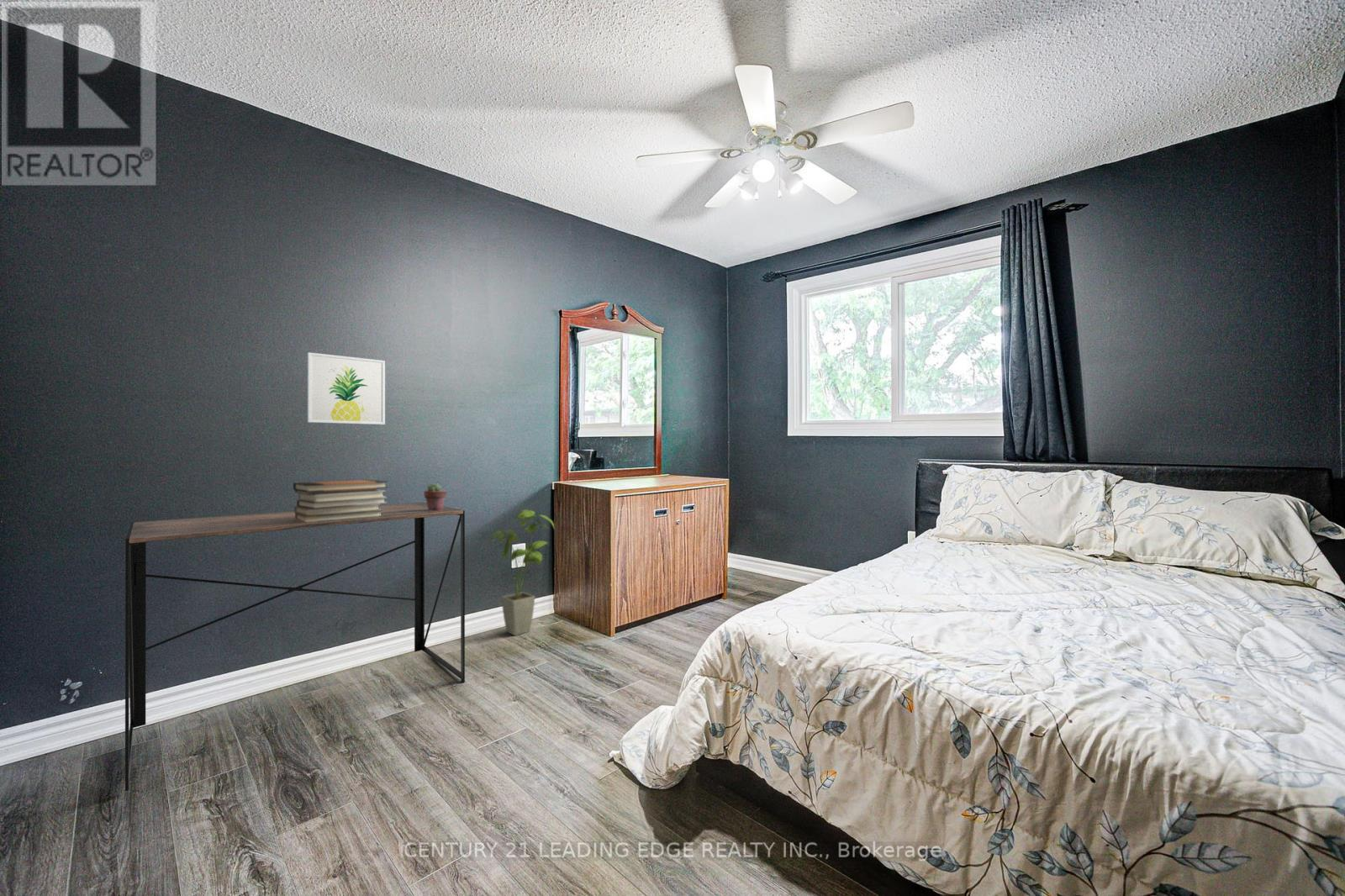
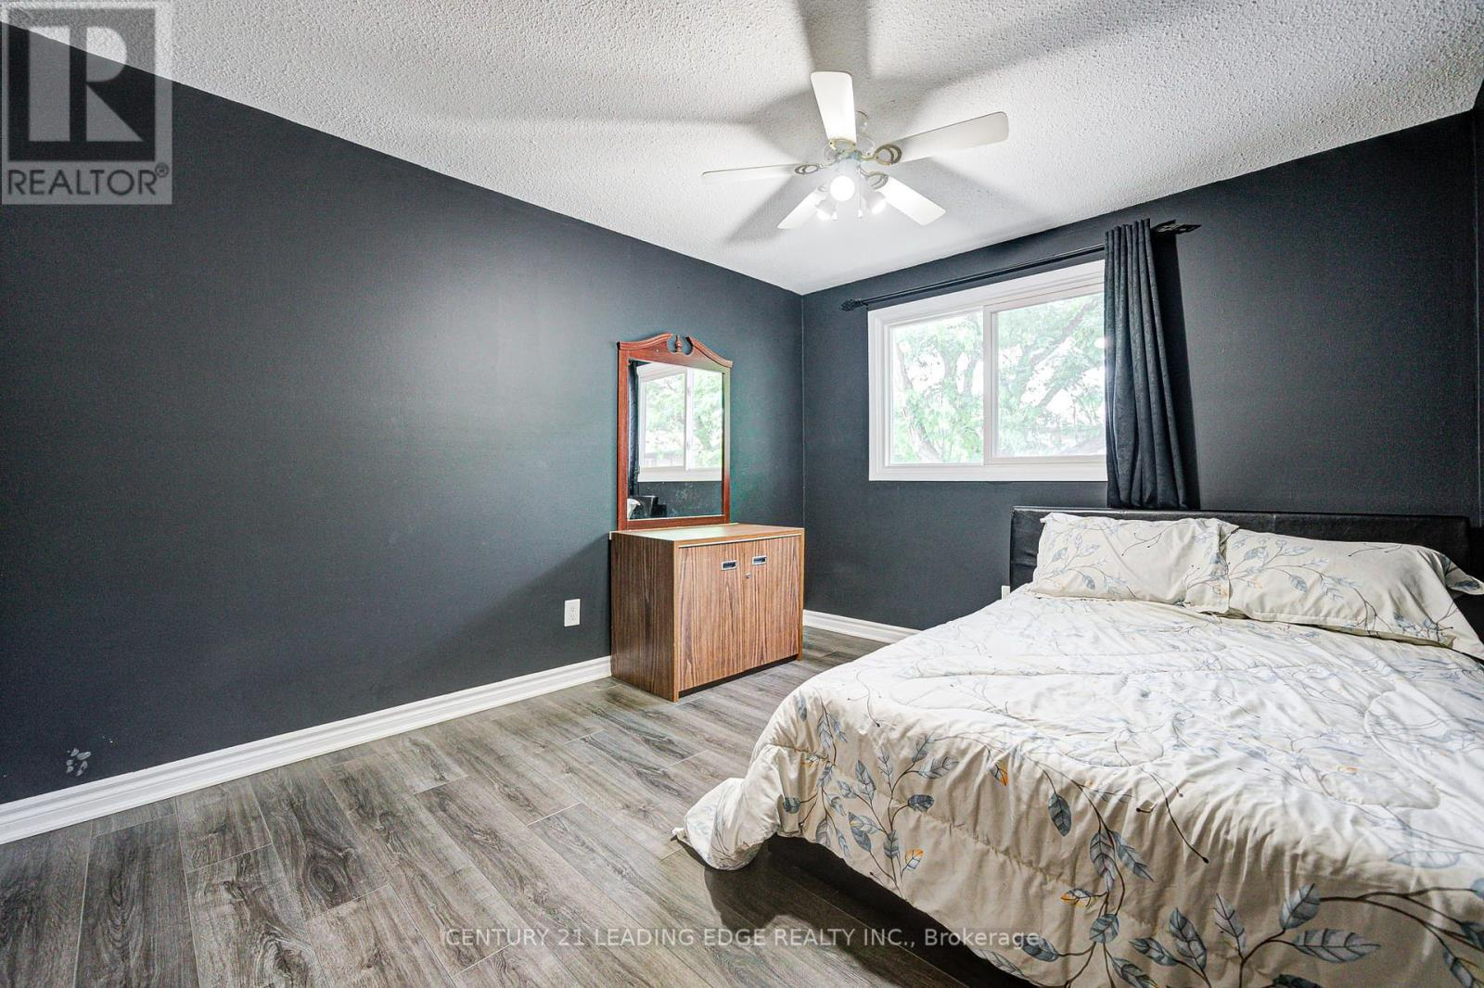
- book stack [293,479,388,523]
- wall art [307,351,386,425]
- potted succulent [423,482,448,511]
- desk [124,502,466,793]
- house plant [489,509,556,636]
